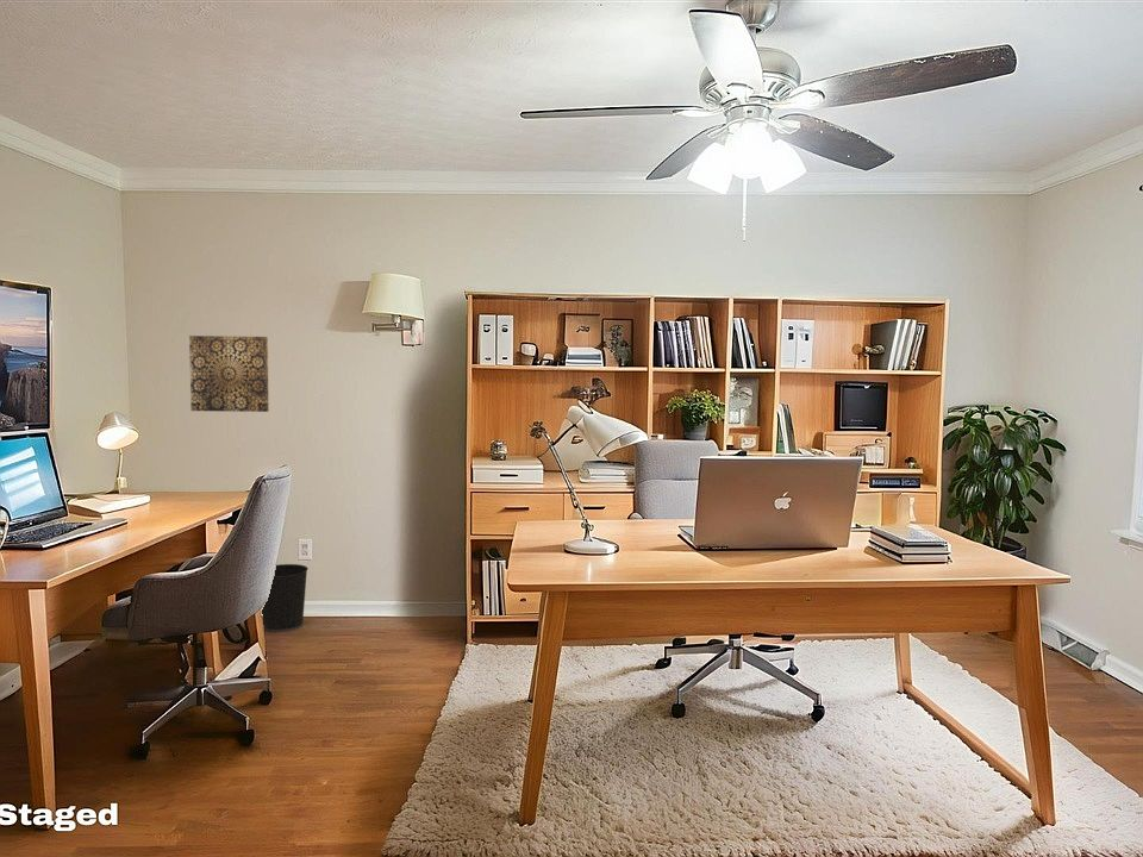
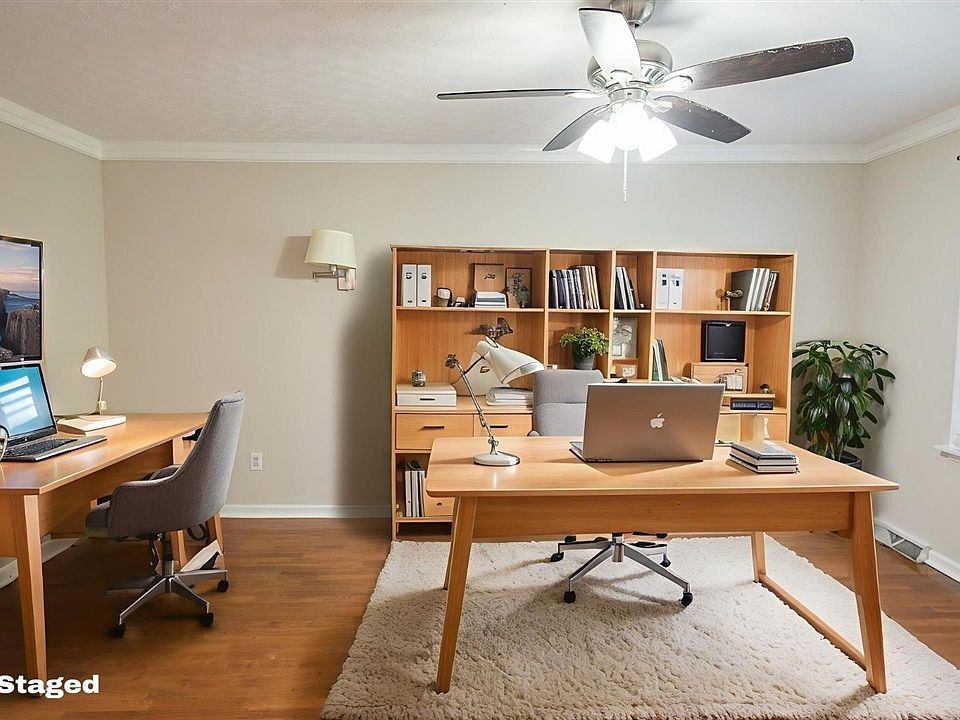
- wastebasket [262,563,310,633]
- wall art [188,334,270,413]
